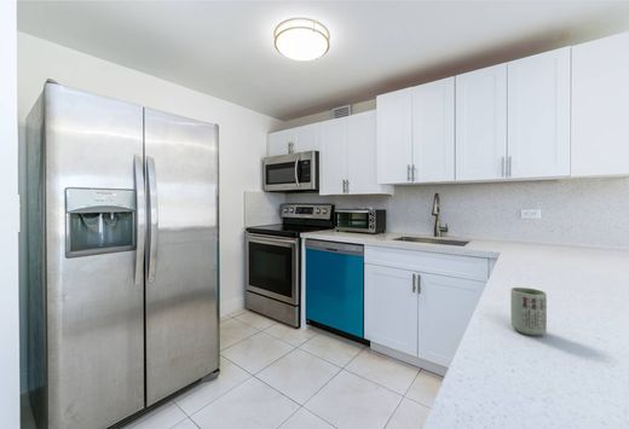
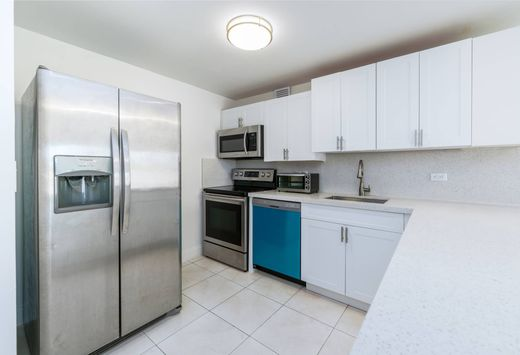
- cup [509,286,548,337]
